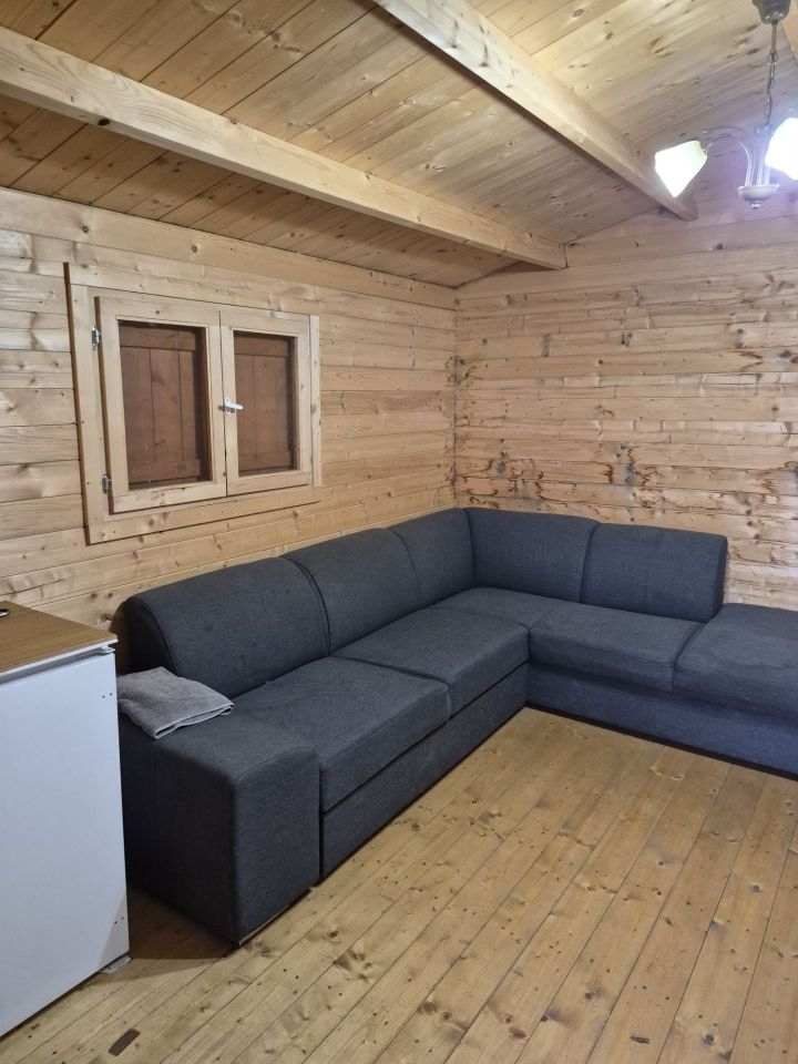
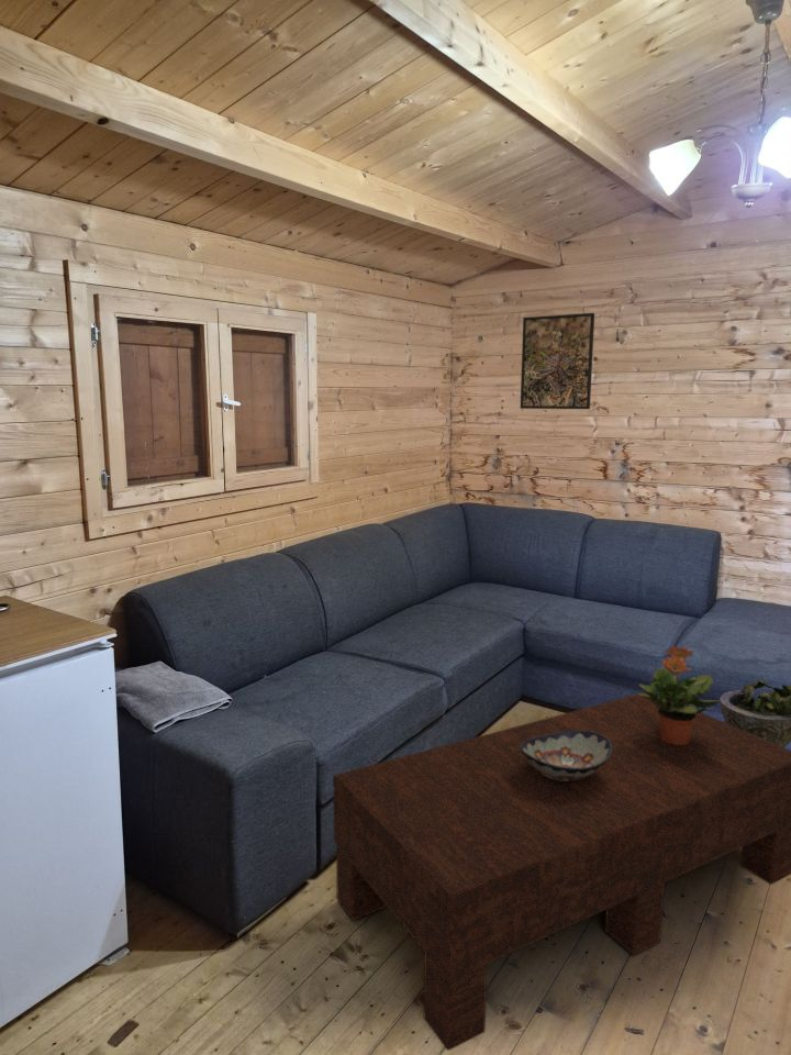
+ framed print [520,312,595,410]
+ coffee table [332,691,791,1052]
+ decorative bowl [519,731,613,781]
+ planter [718,677,791,748]
+ potted plant [636,645,720,745]
